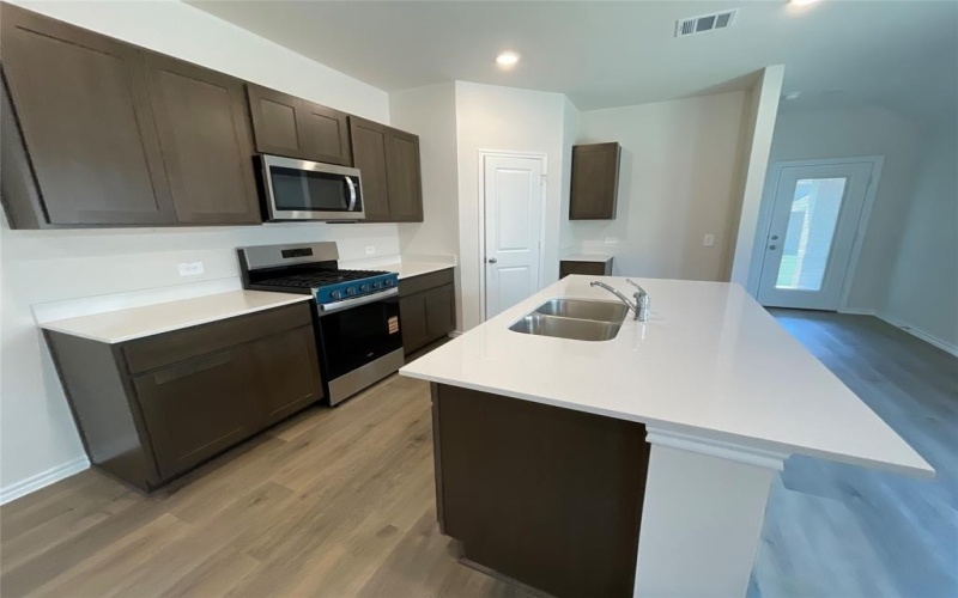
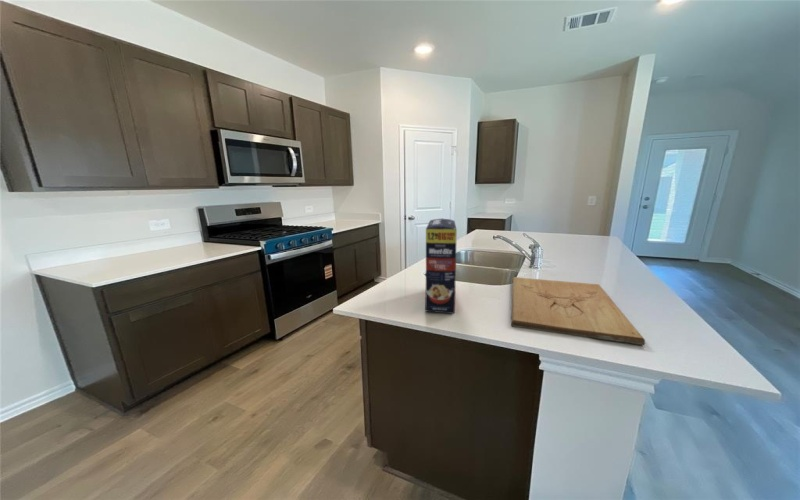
+ cutting board [510,276,646,346]
+ cereal box [424,218,458,315]
